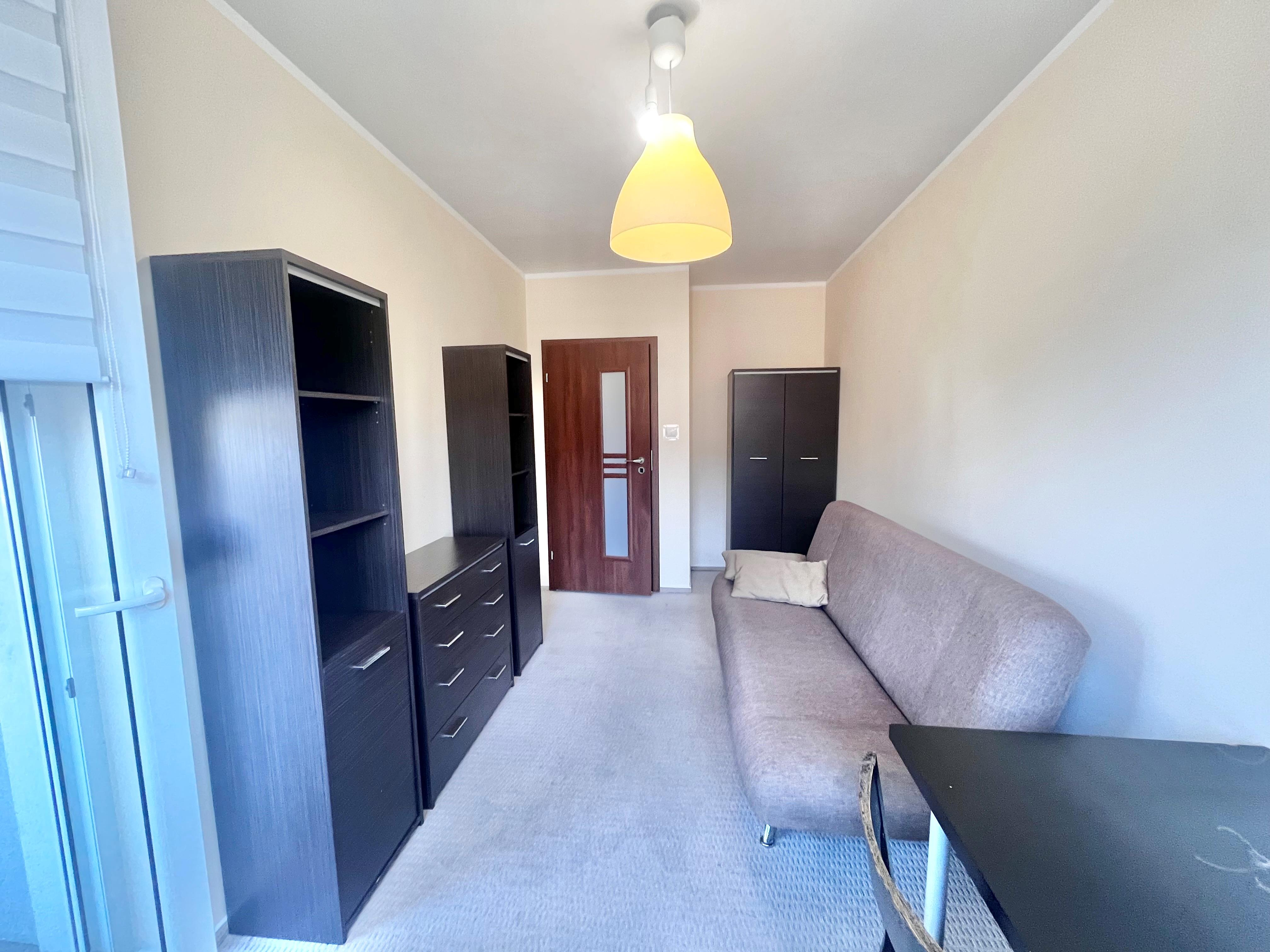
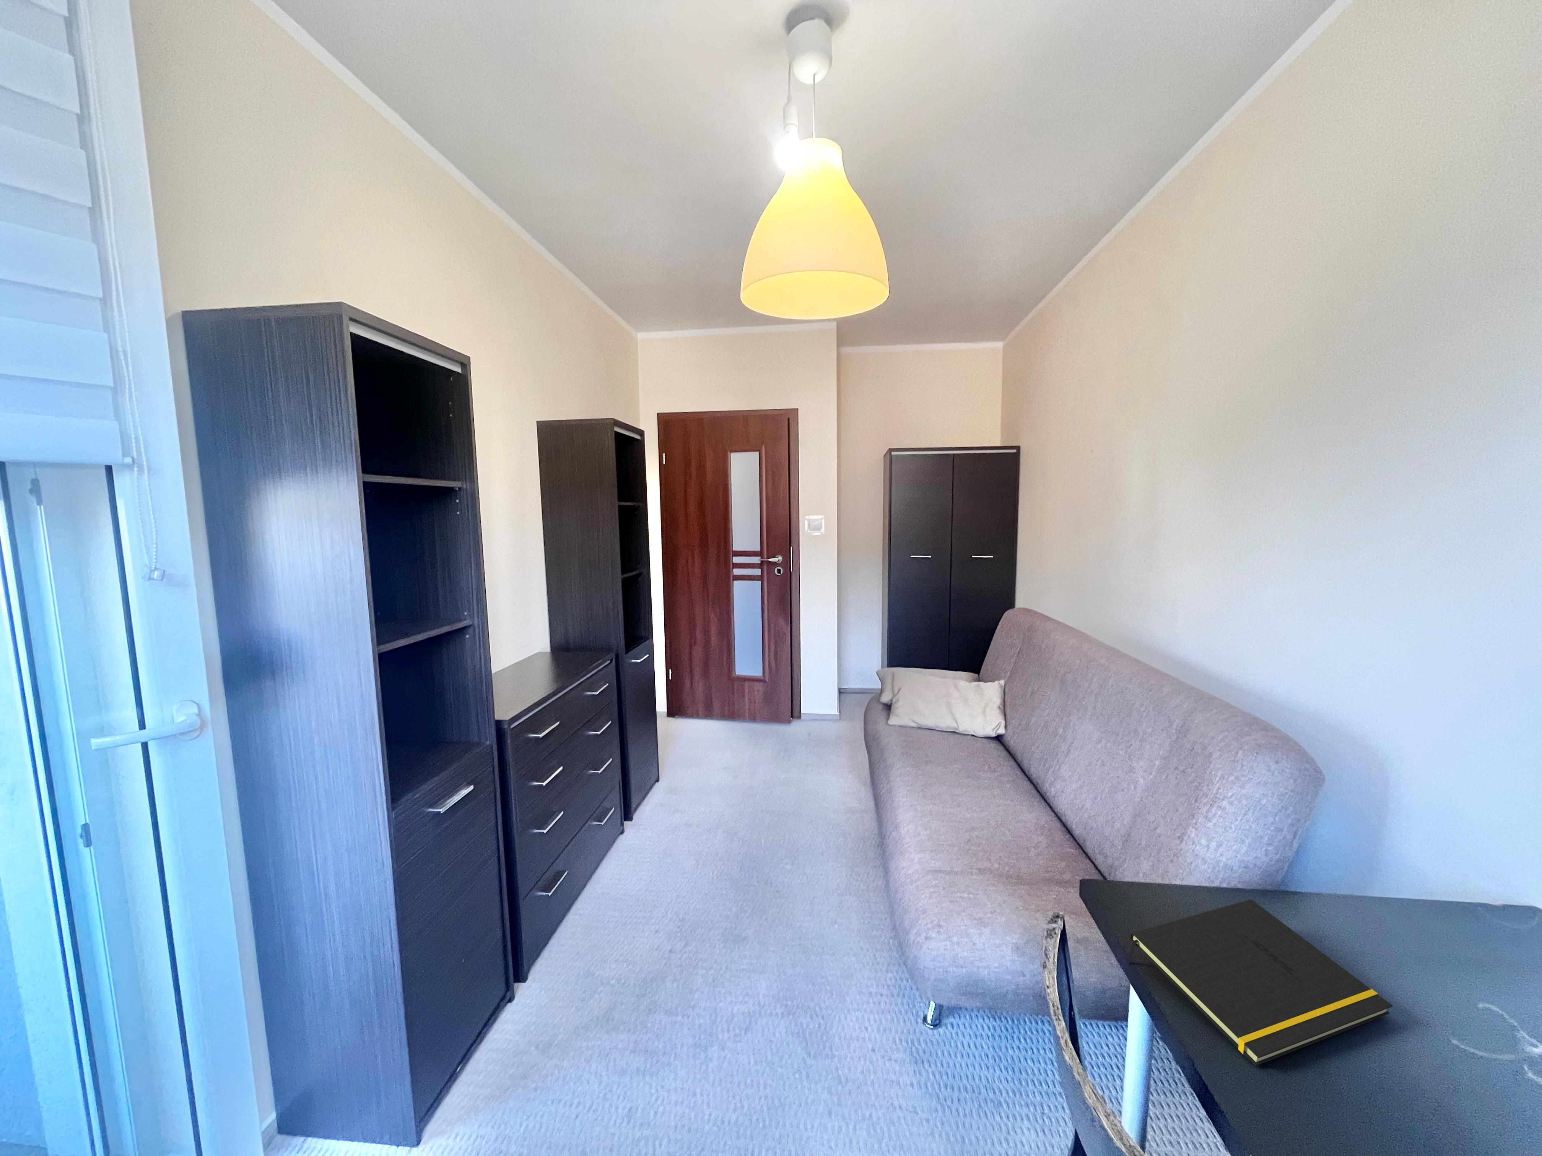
+ notepad [1127,899,1393,1066]
